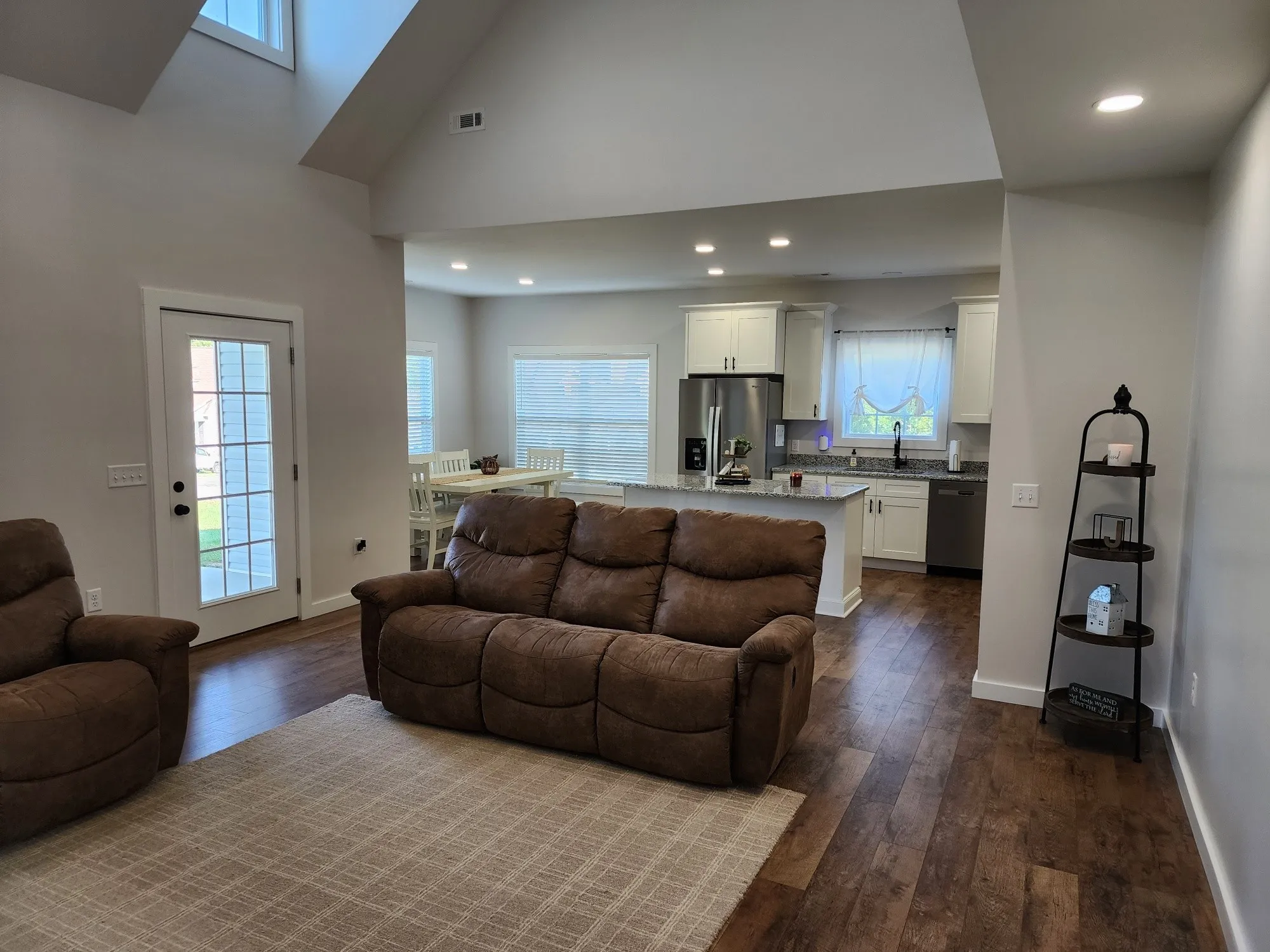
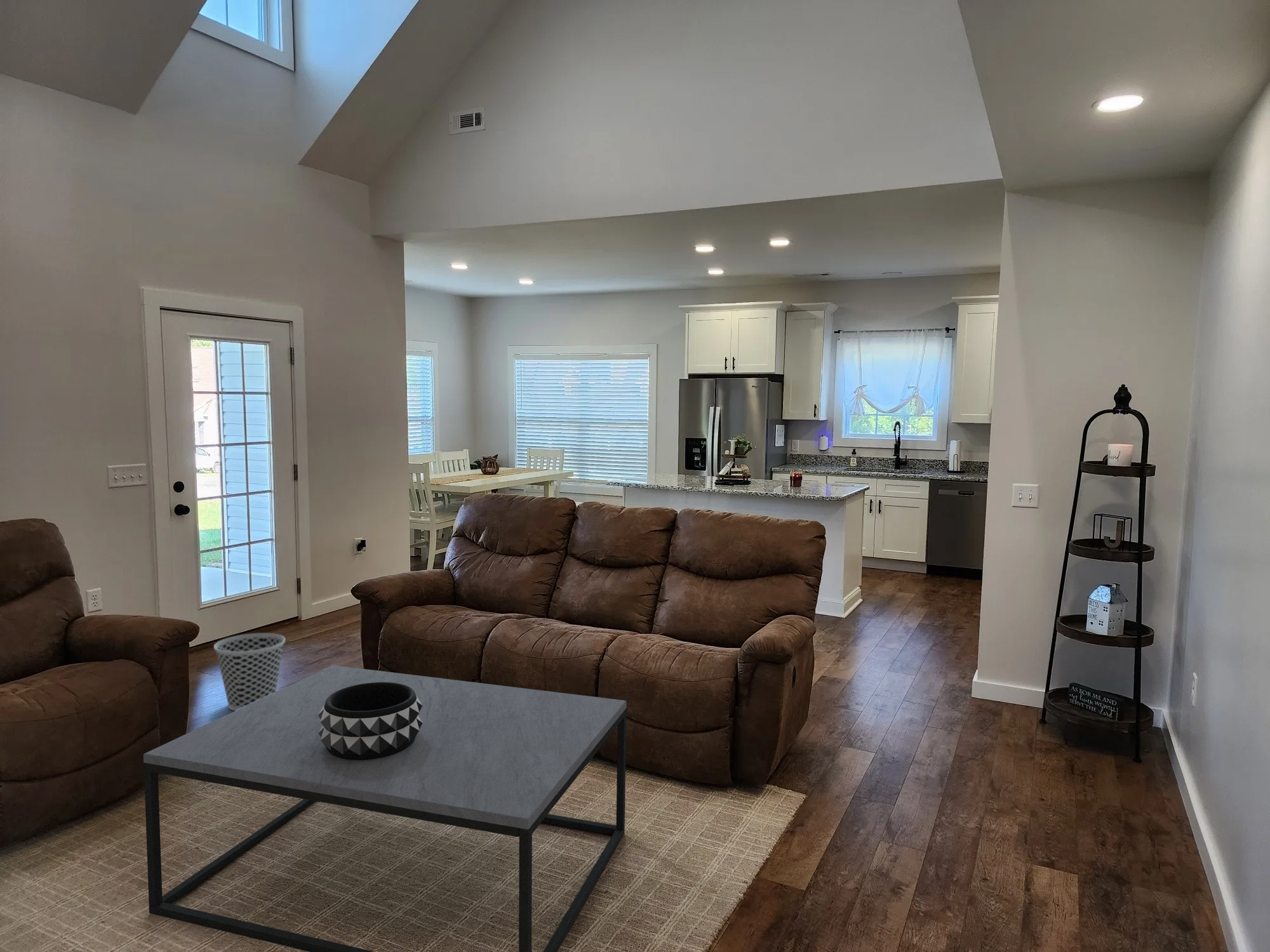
+ wastebasket [213,633,286,711]
+ decorative bowl [318,682,423,760]
+ coffee table [143,664,627,952]
